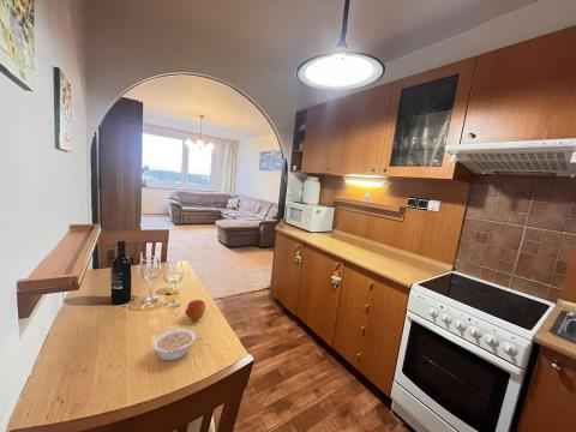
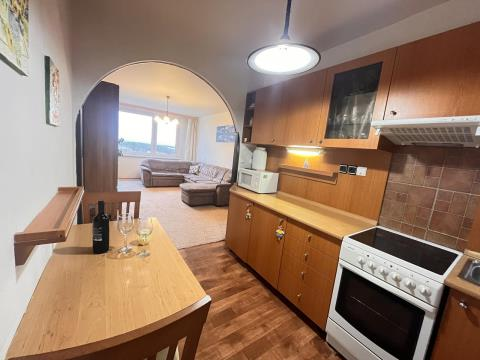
- legume [151,328,204,361]
- fruit [184,299,206,322]
